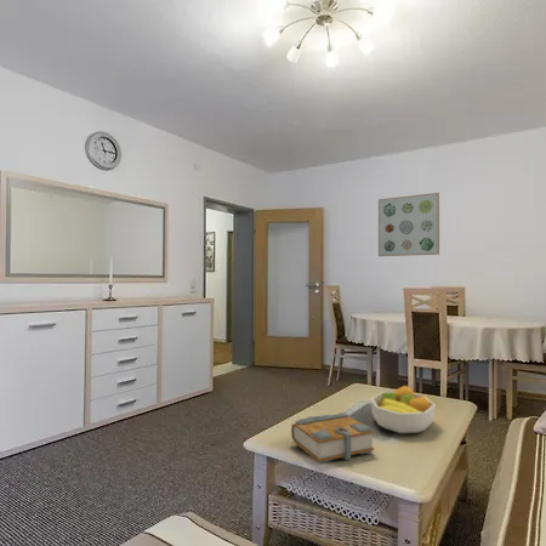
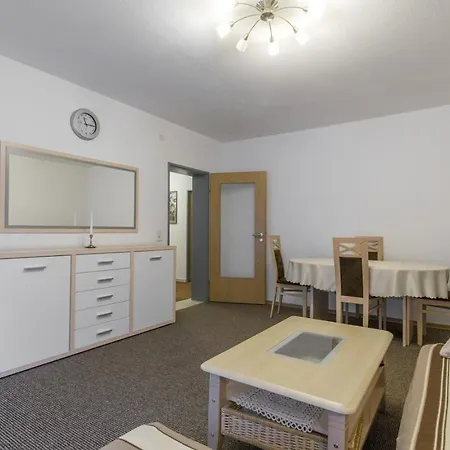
- wall art [377,192,440,257]
- fruit bowl [370,385,437,434]
- book [290,411,376,465]
